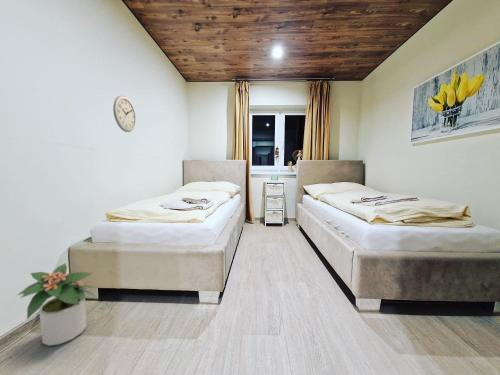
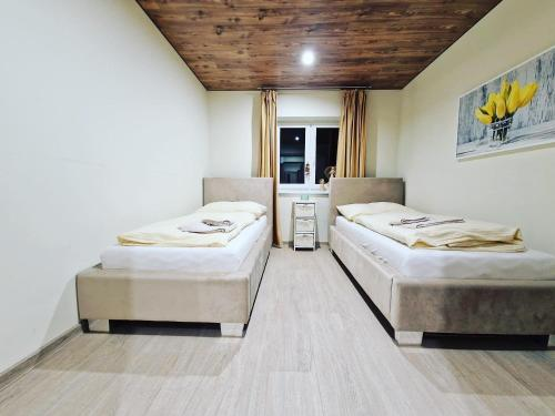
- potted plant [17,262,98,347]
- wall clock [112,94,137,133]
